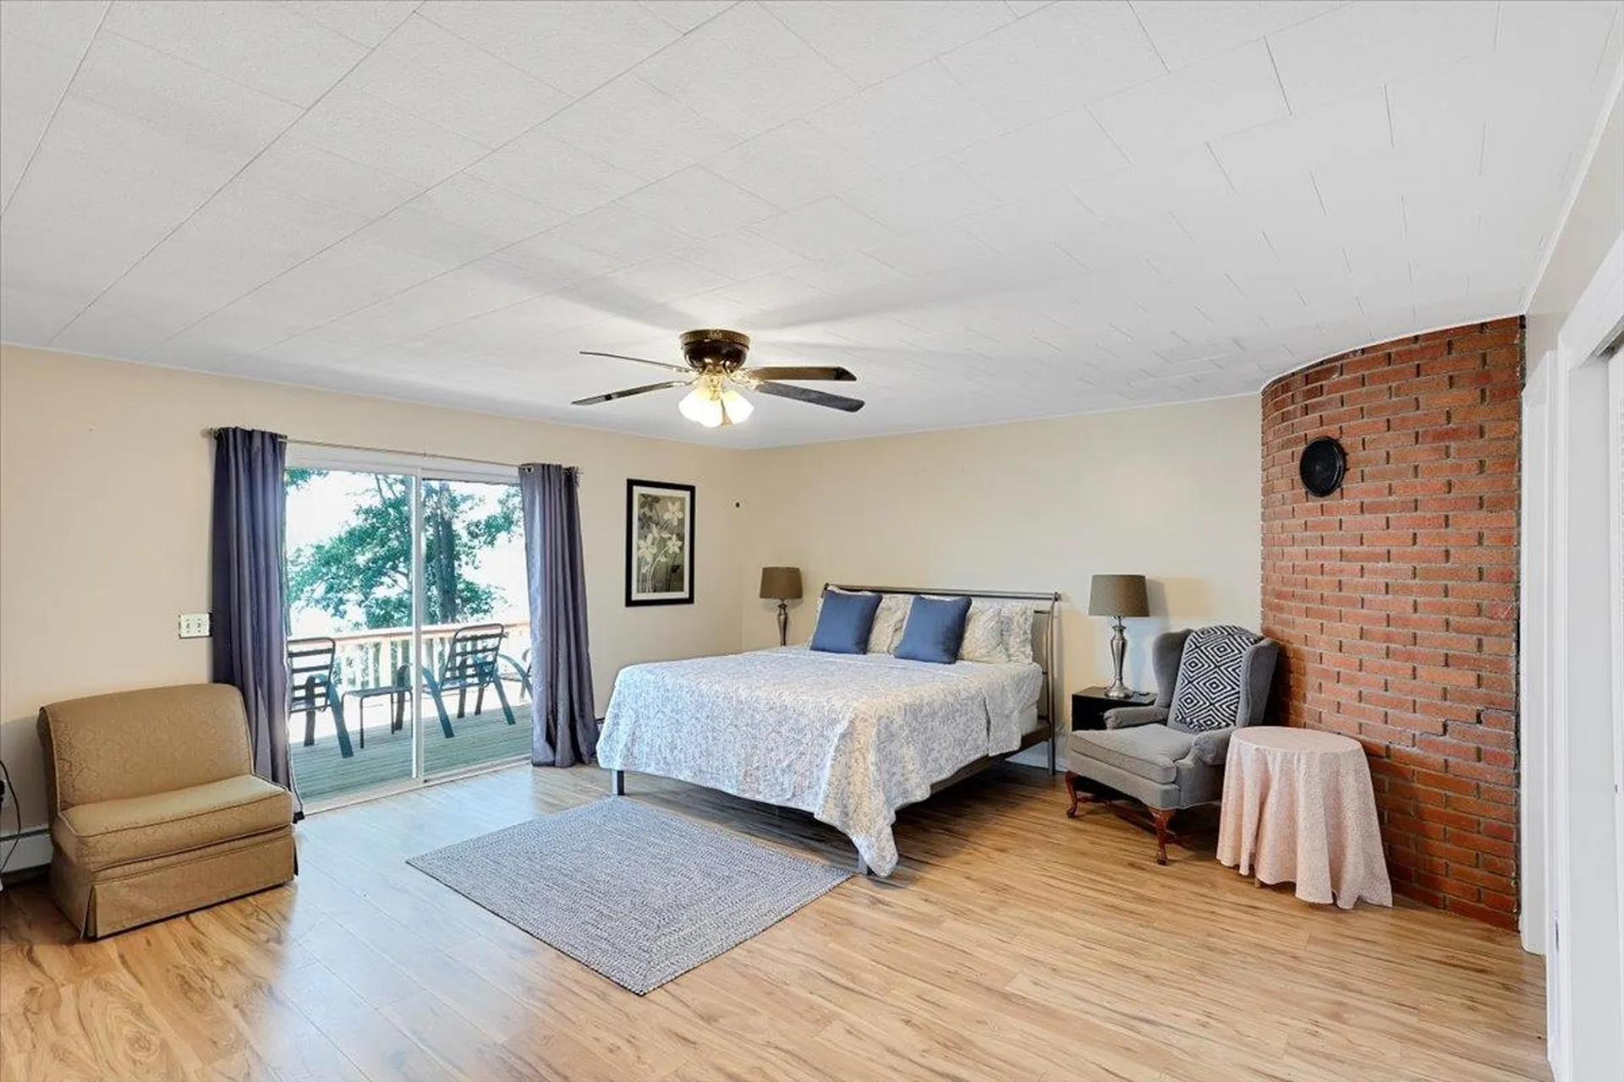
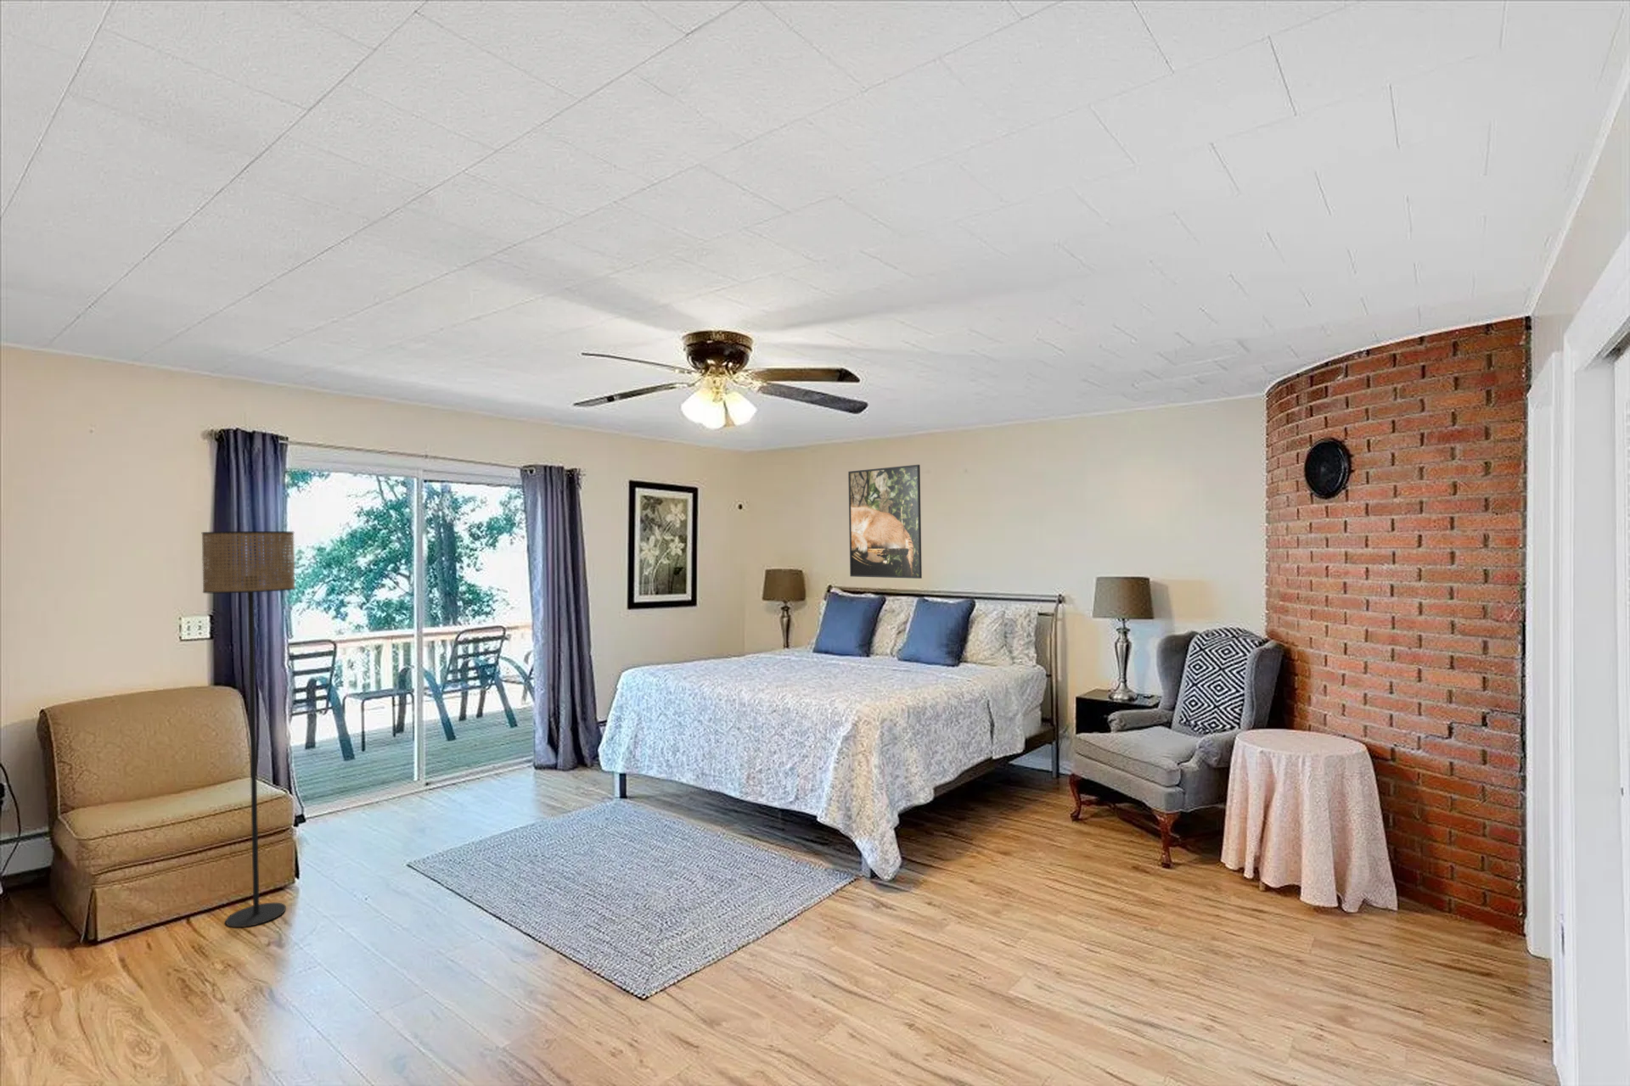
+ floor lamp [201,530,296,928]
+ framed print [848,464,923,579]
